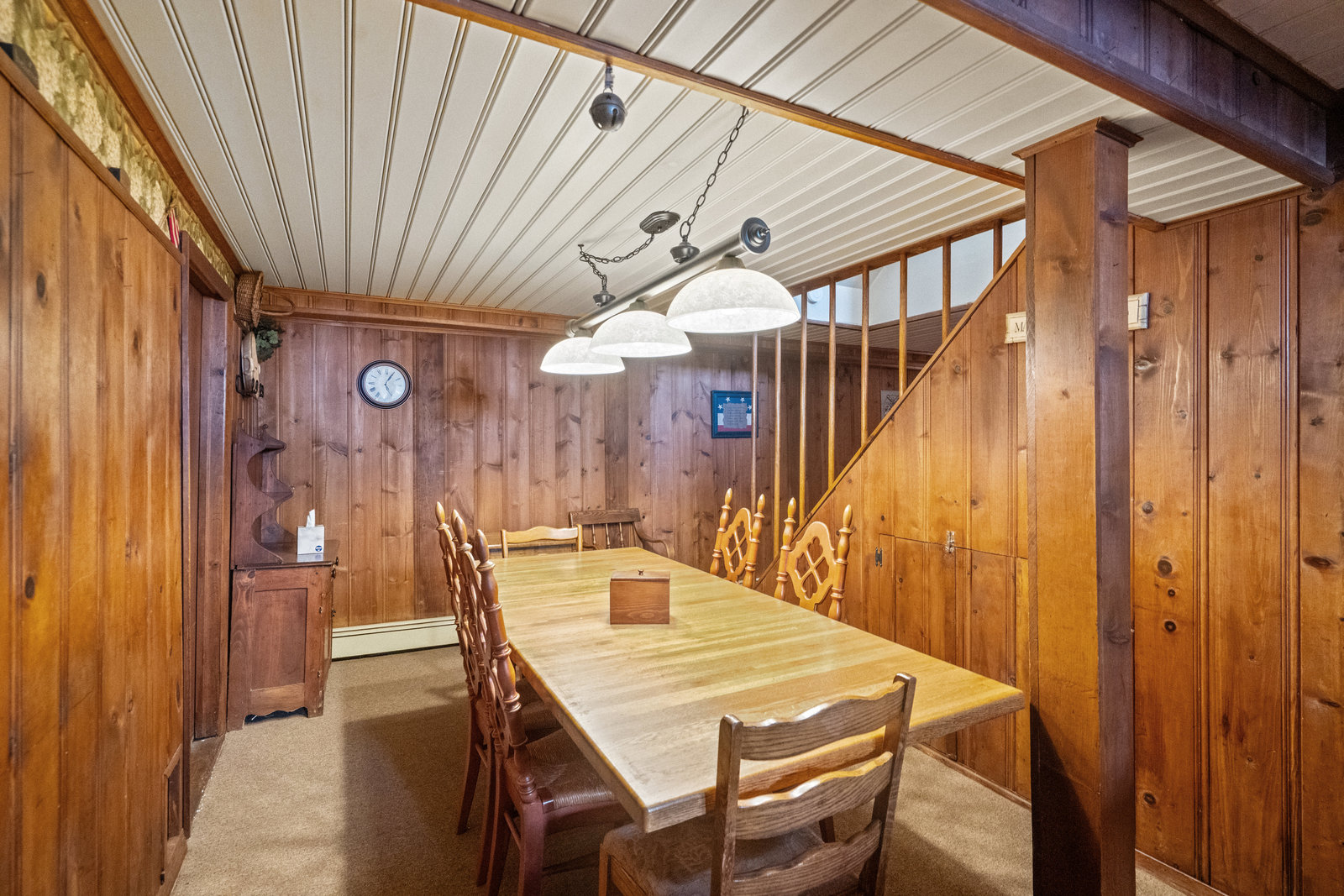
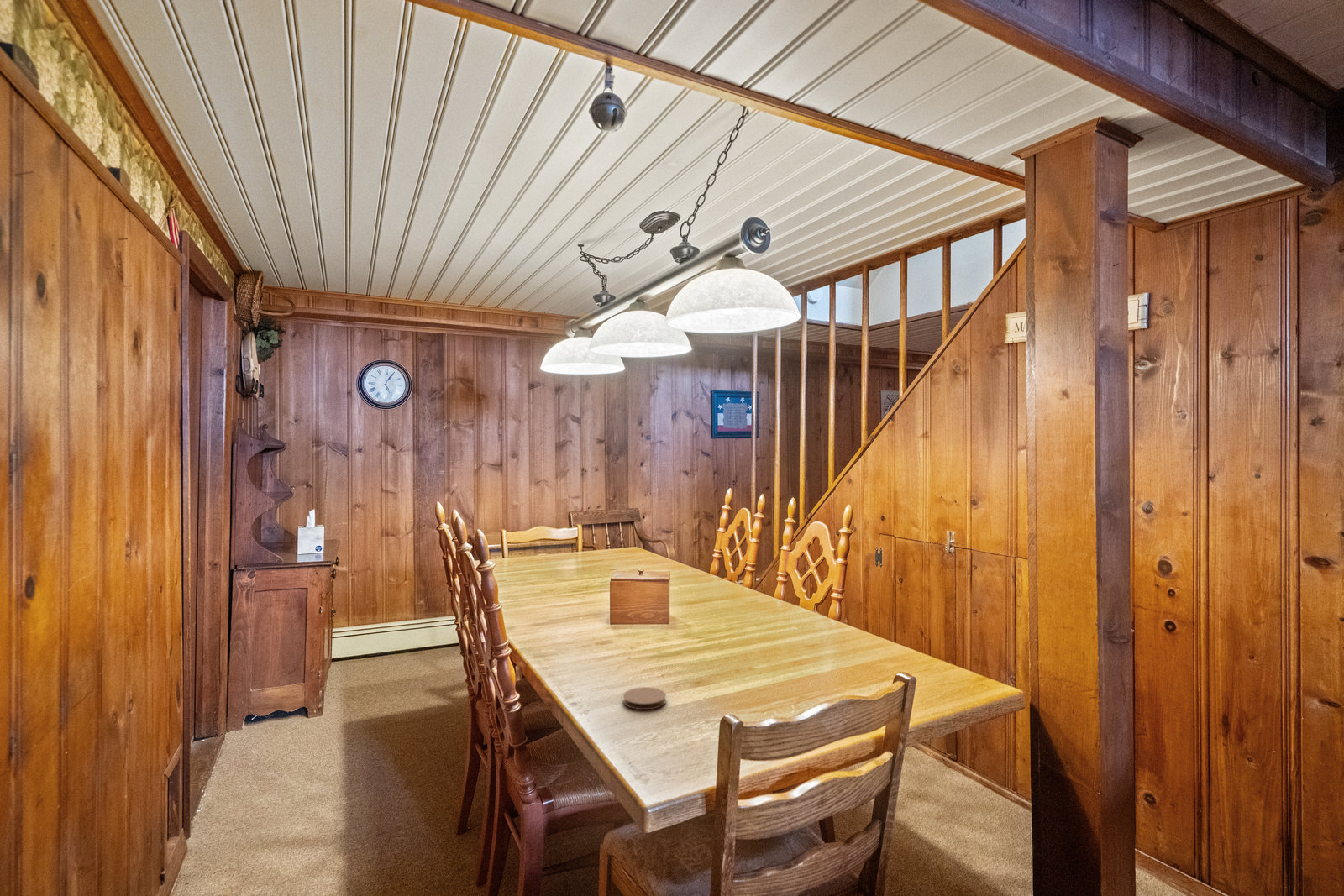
+ coaster [622,686,667,710]
